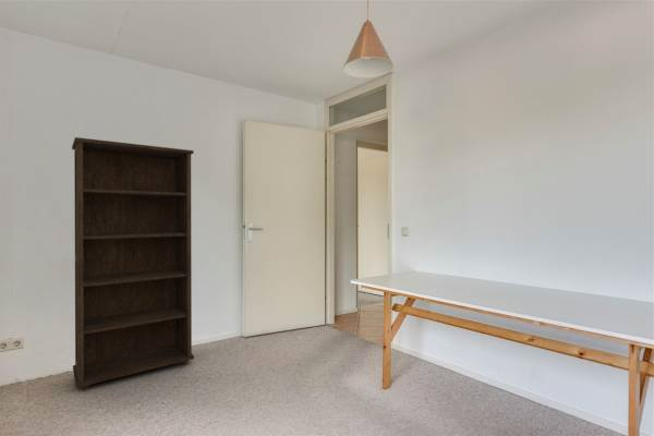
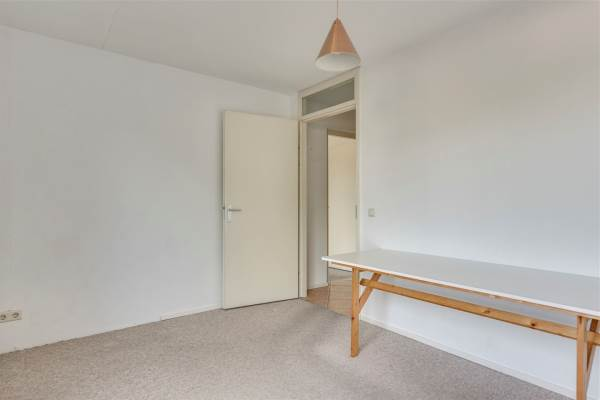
- bookcase [71,136,195,391]
